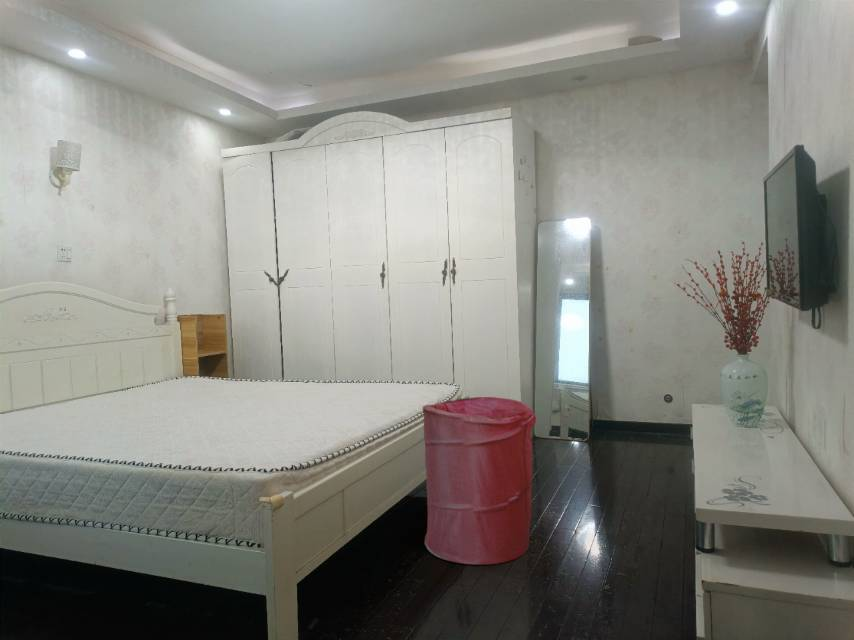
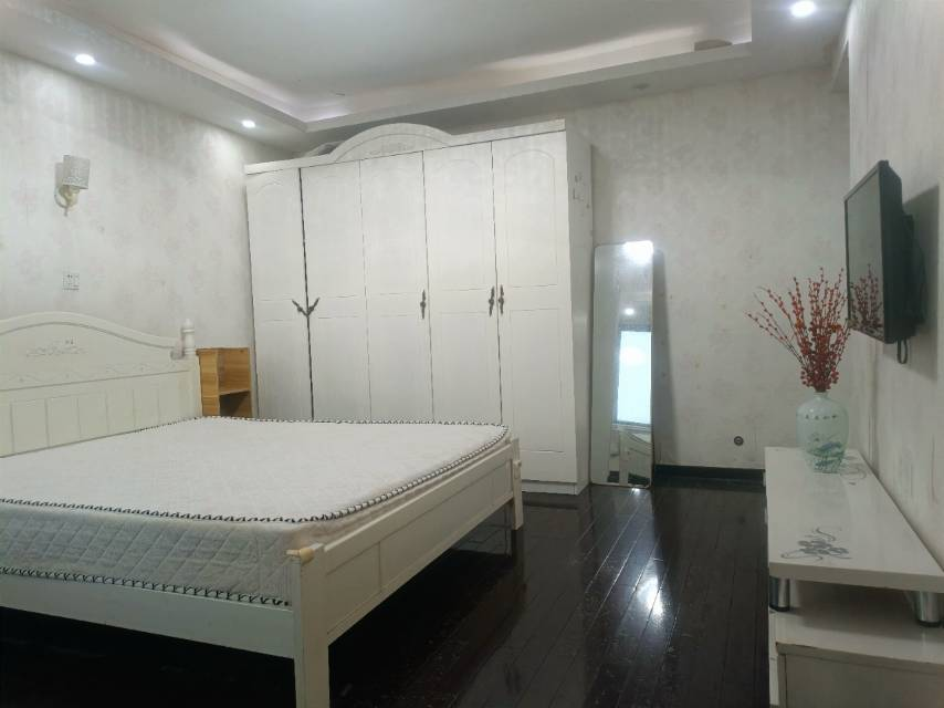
- laundry hamper [422,396,537,565]
